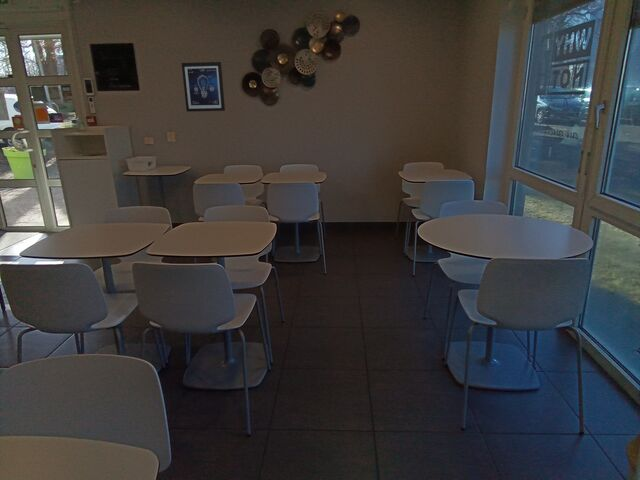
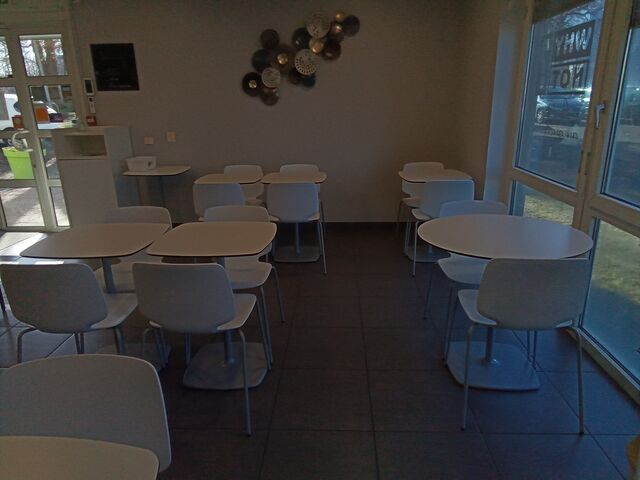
- wall art [181,61,226,113]
